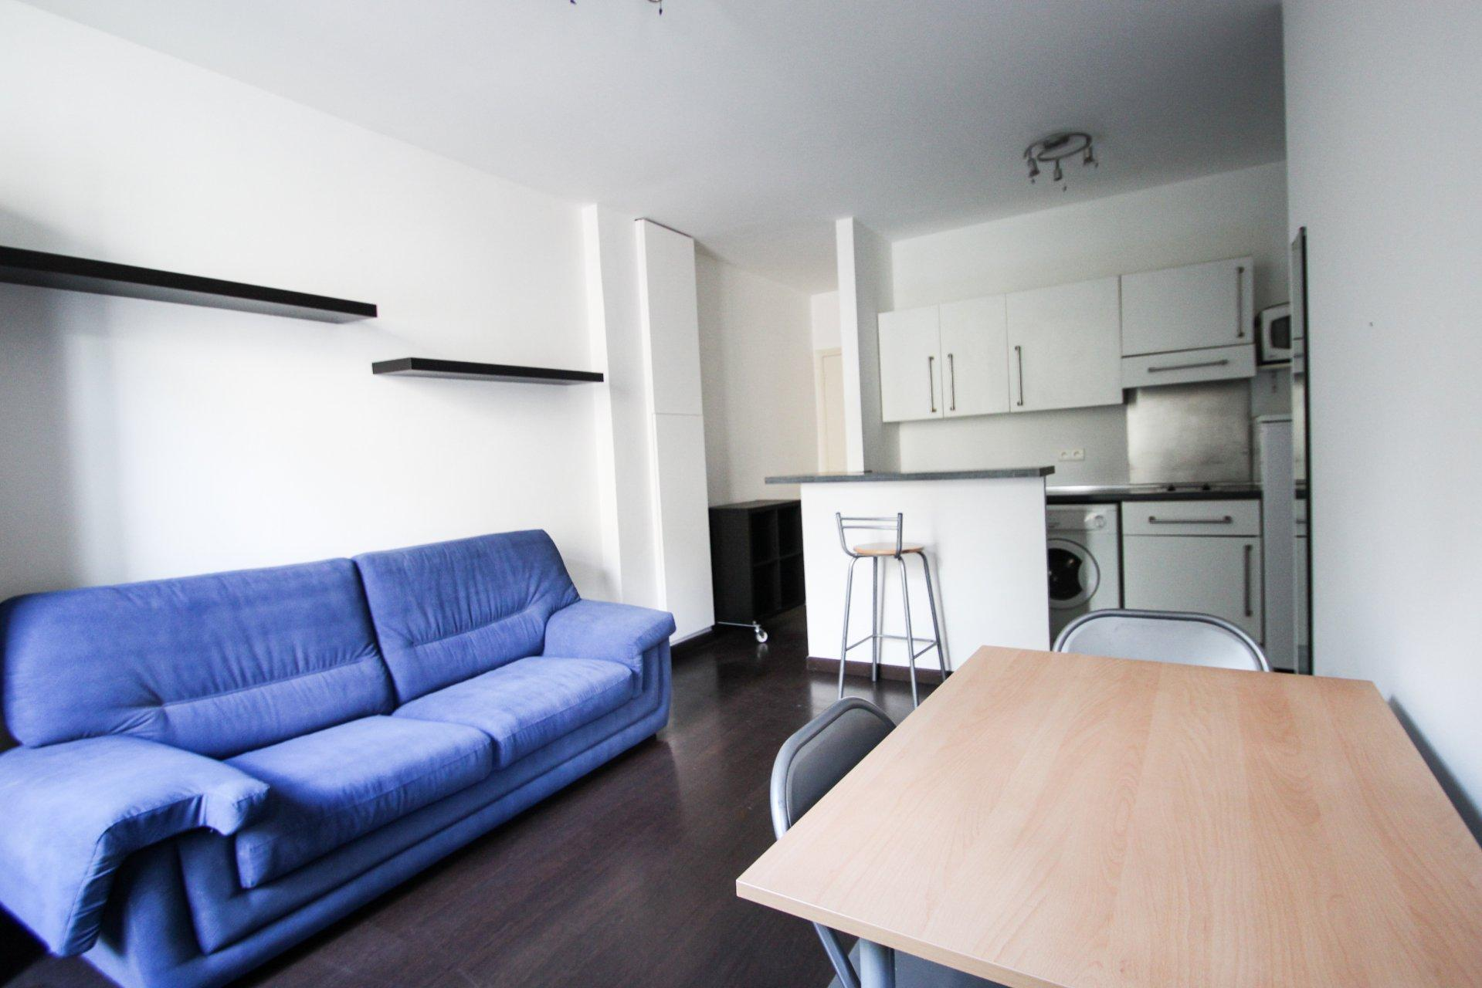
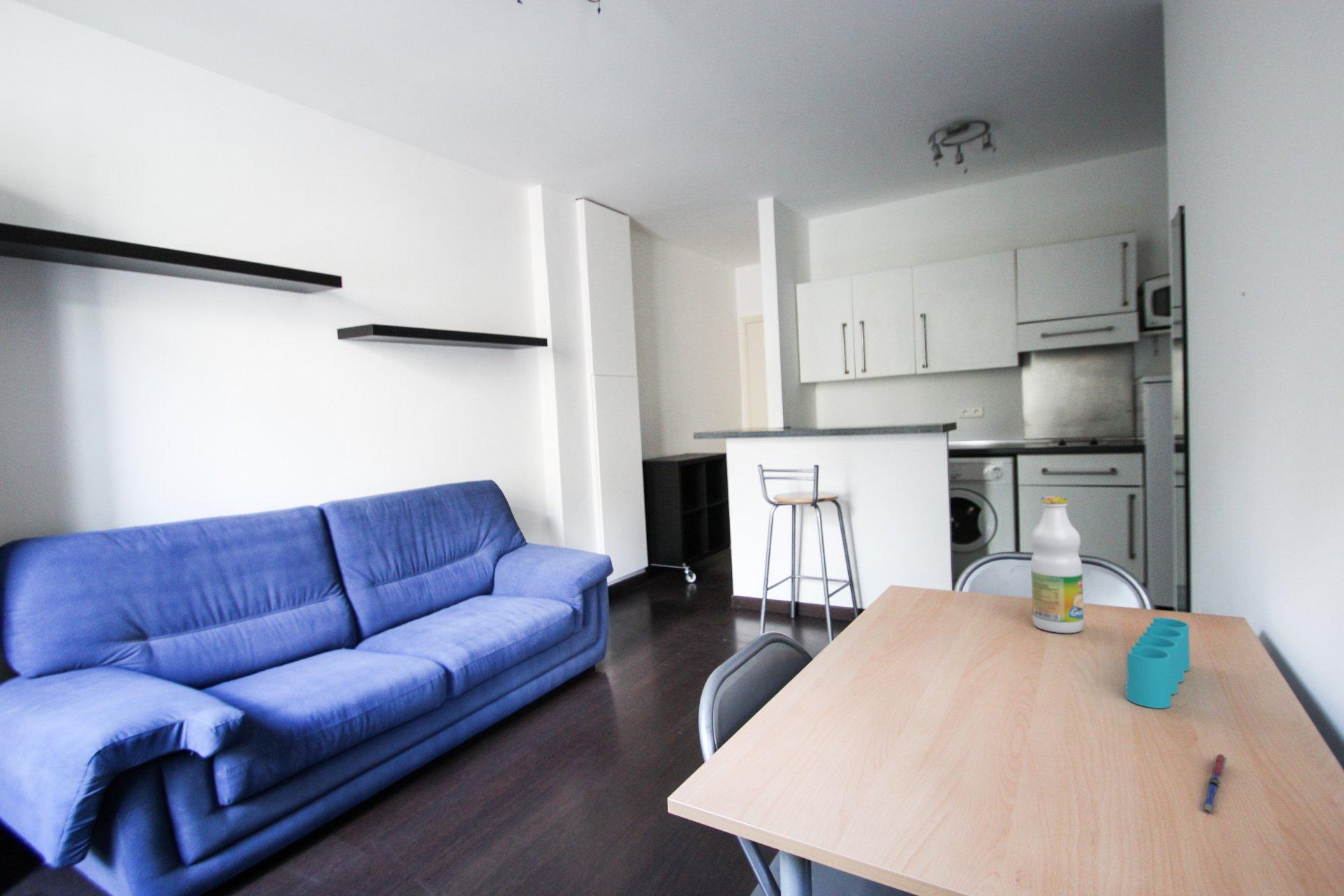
+ pen [1200,753,1228,814]
+ bottle [1030,496,1084,633]
+ pen holder [1125,617,1191,709]
